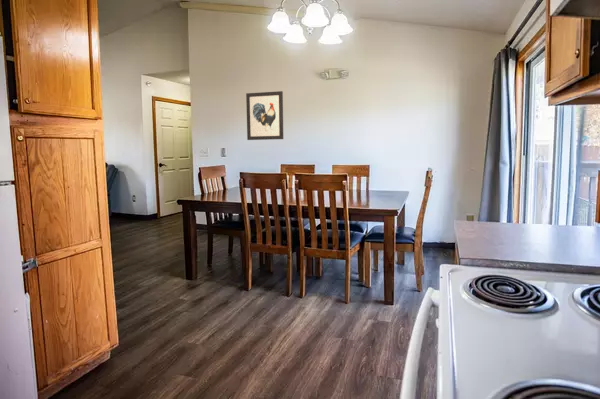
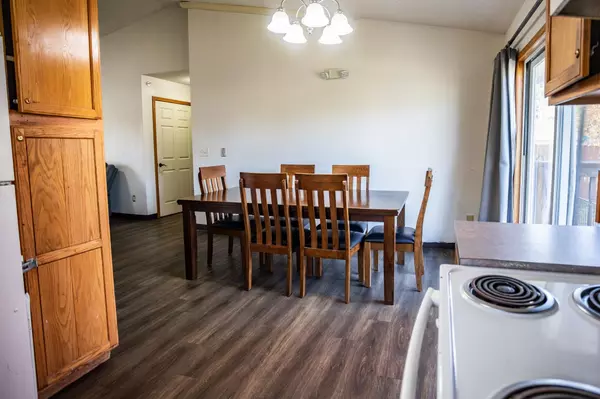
- wall art [245,90,284,141]
